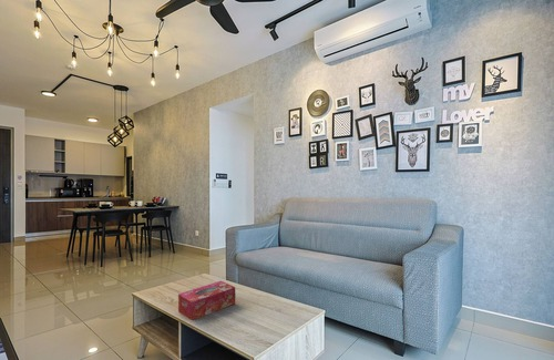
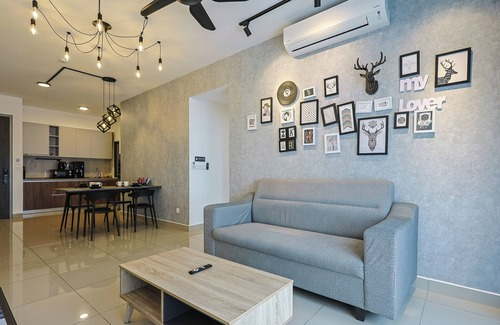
- tissue box [177,280,236,321]
